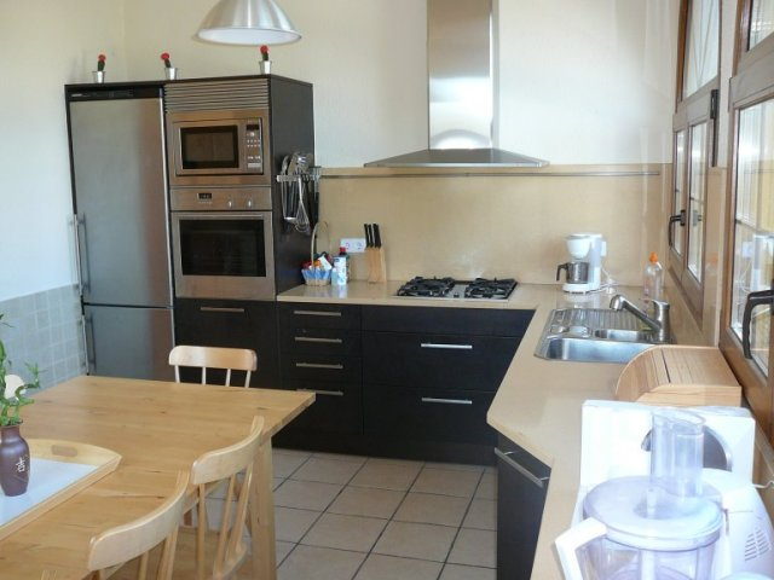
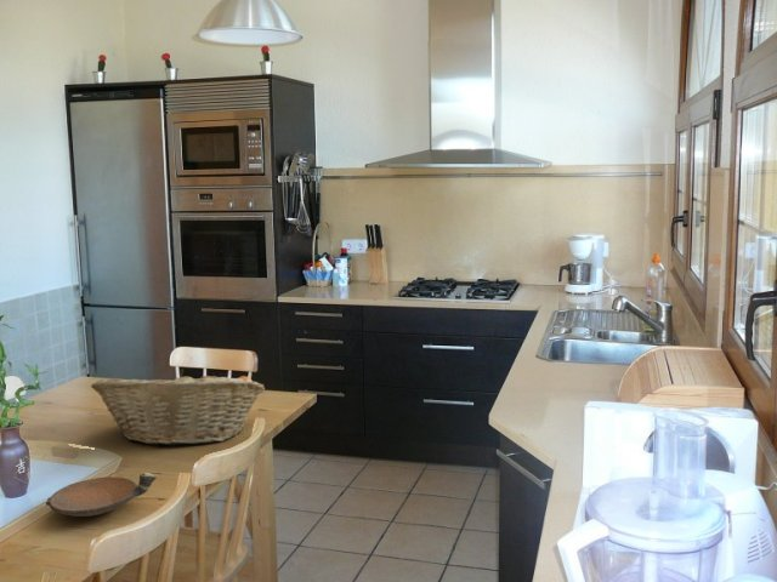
+ bowl [45,472,158,518]
+ fruit basket [90,367,266,447]
